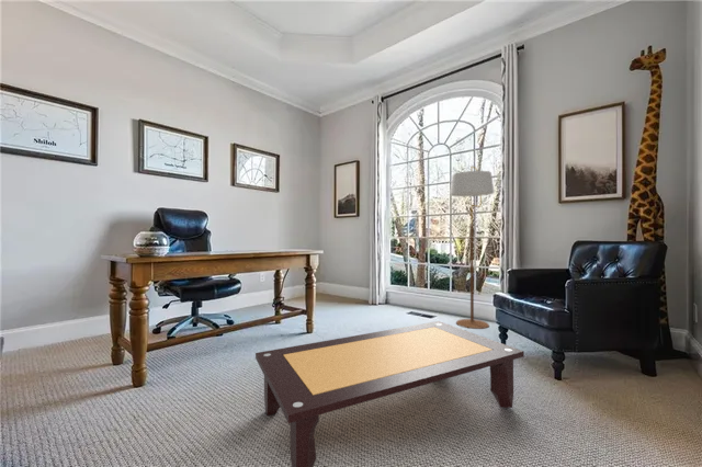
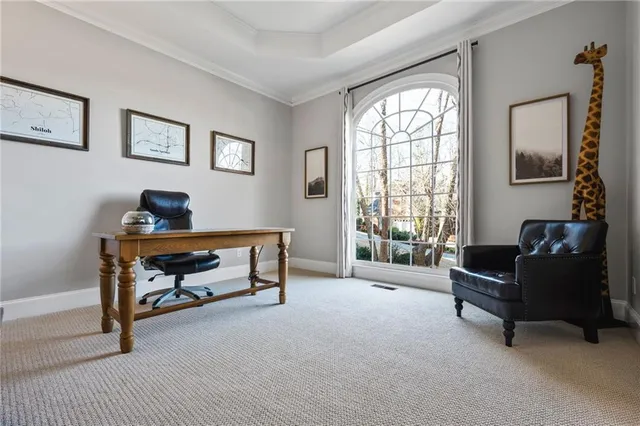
- coffee table [254,320,525,467]
- floor lamp [449,166,496,330]
